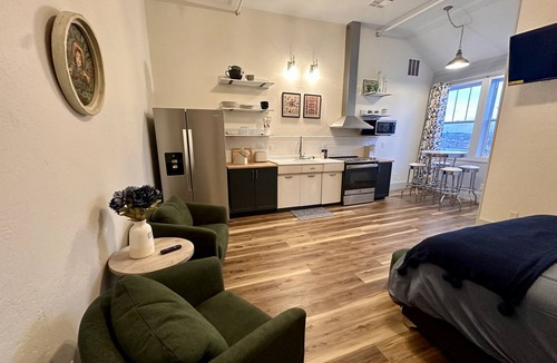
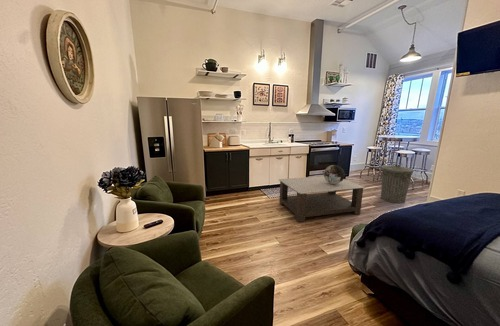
+ decorative globe [323,164,346,184]
+ trash can [380,163,415,204]
+ coffee table [278,175,366,223]
